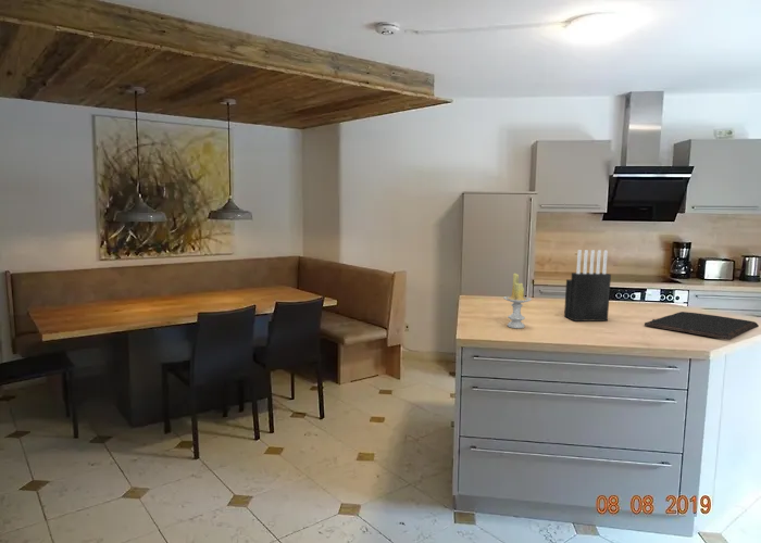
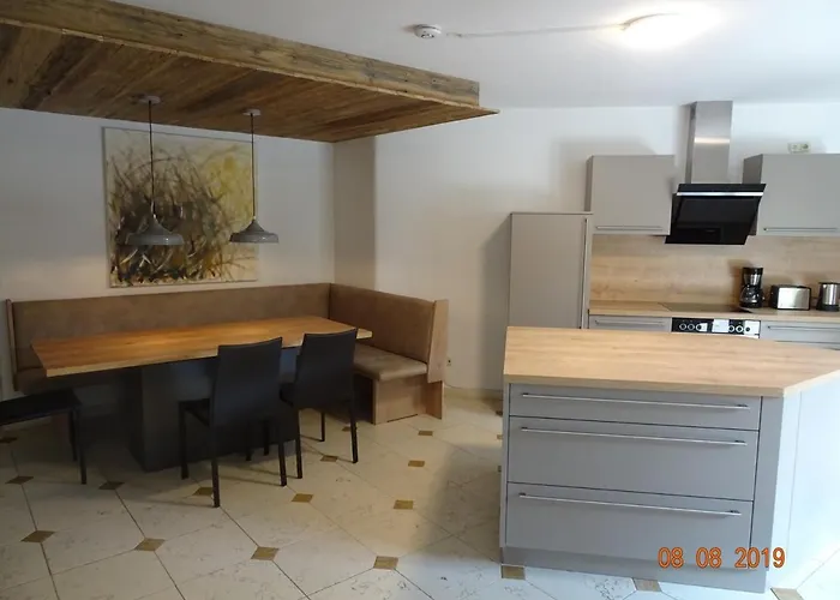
- cutting board [644,311,760,341]
- knife block [563,249,612,323]
- candle [502,273,533,329]
